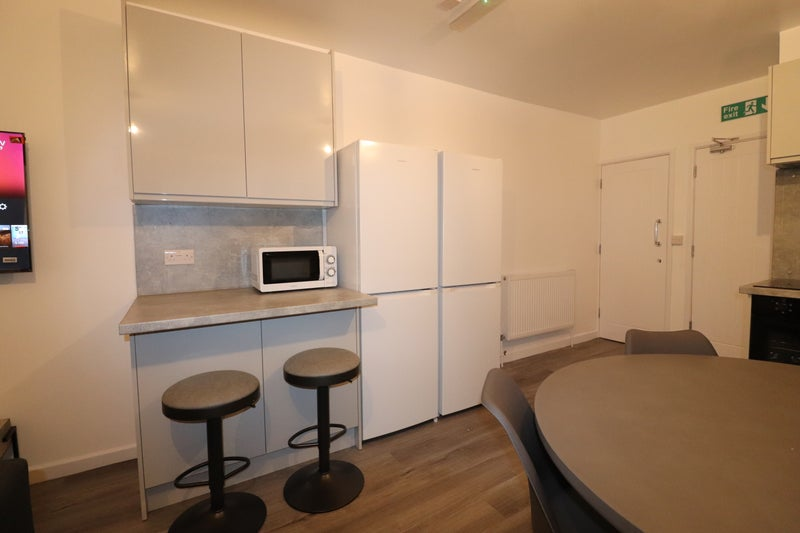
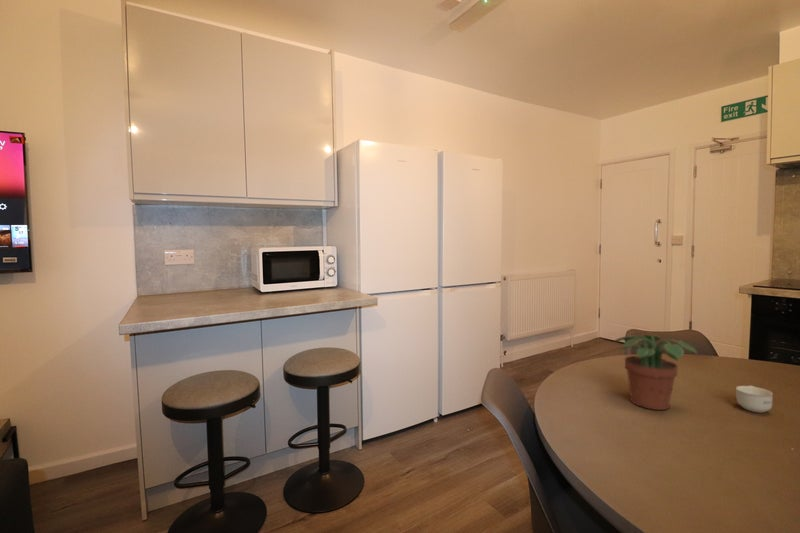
+ potted plant [613,333,698,411]
+ cup [735,384,774,413]
